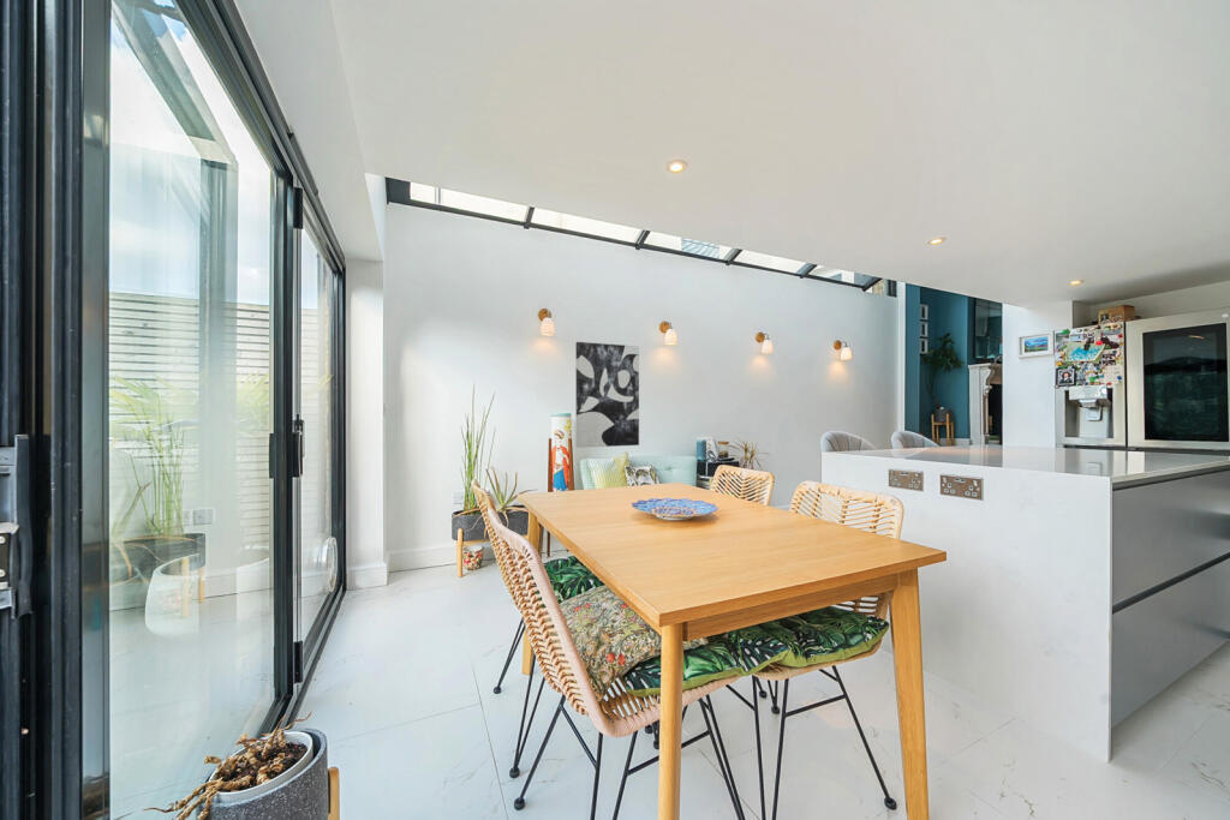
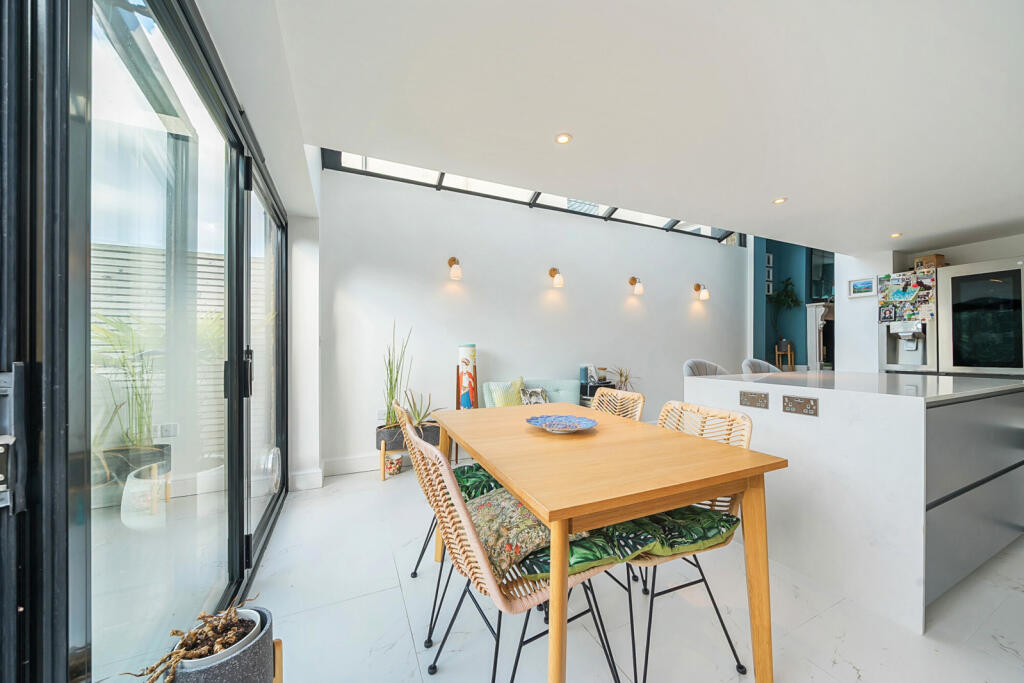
- wall art [575,341,640,449]
